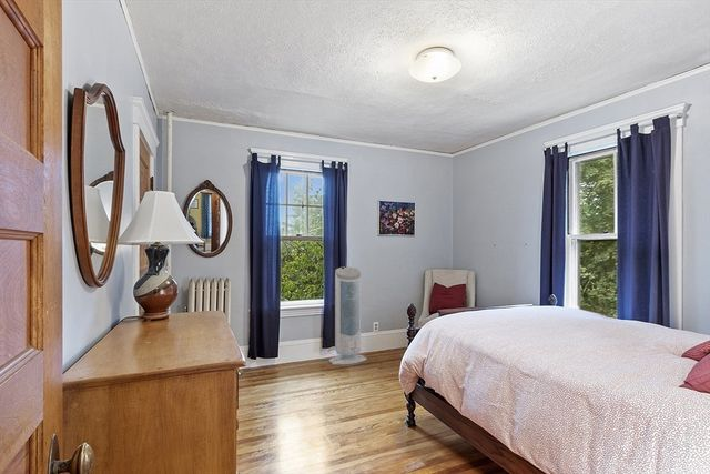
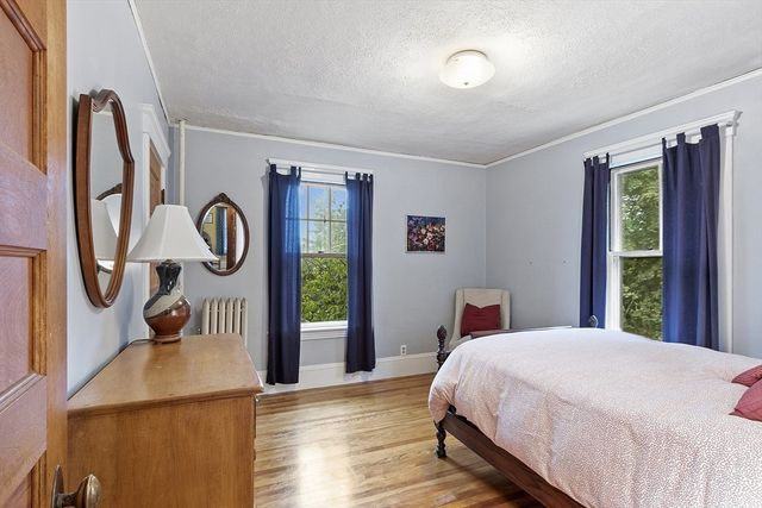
- air purifier [327,265,368,365]
